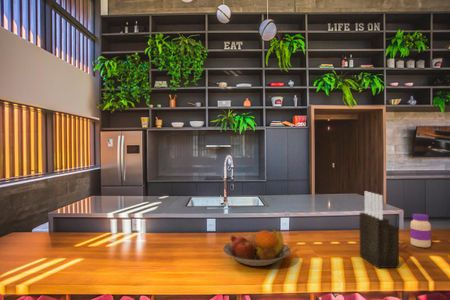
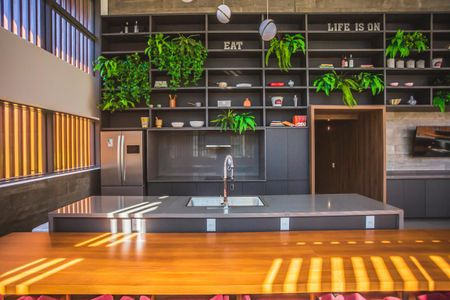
- jar [409,213,432,248]
- fruit bowl [222,228,292,267]
- knife block [359,190,400,269]
